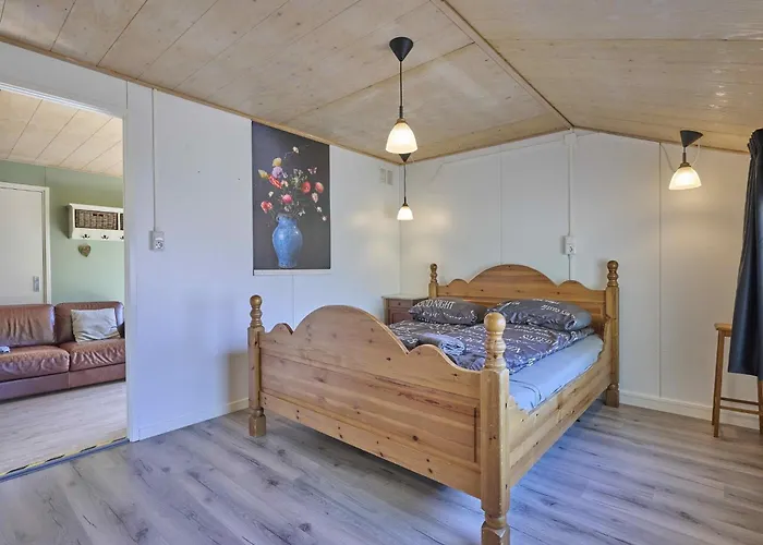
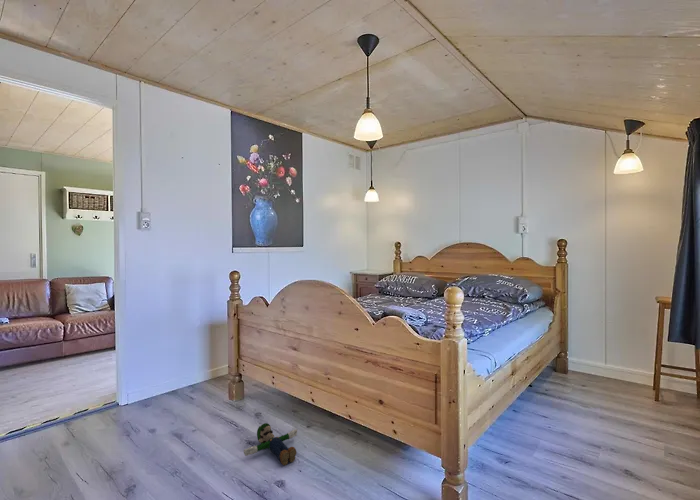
+ plush toy [243,422,298,466]
